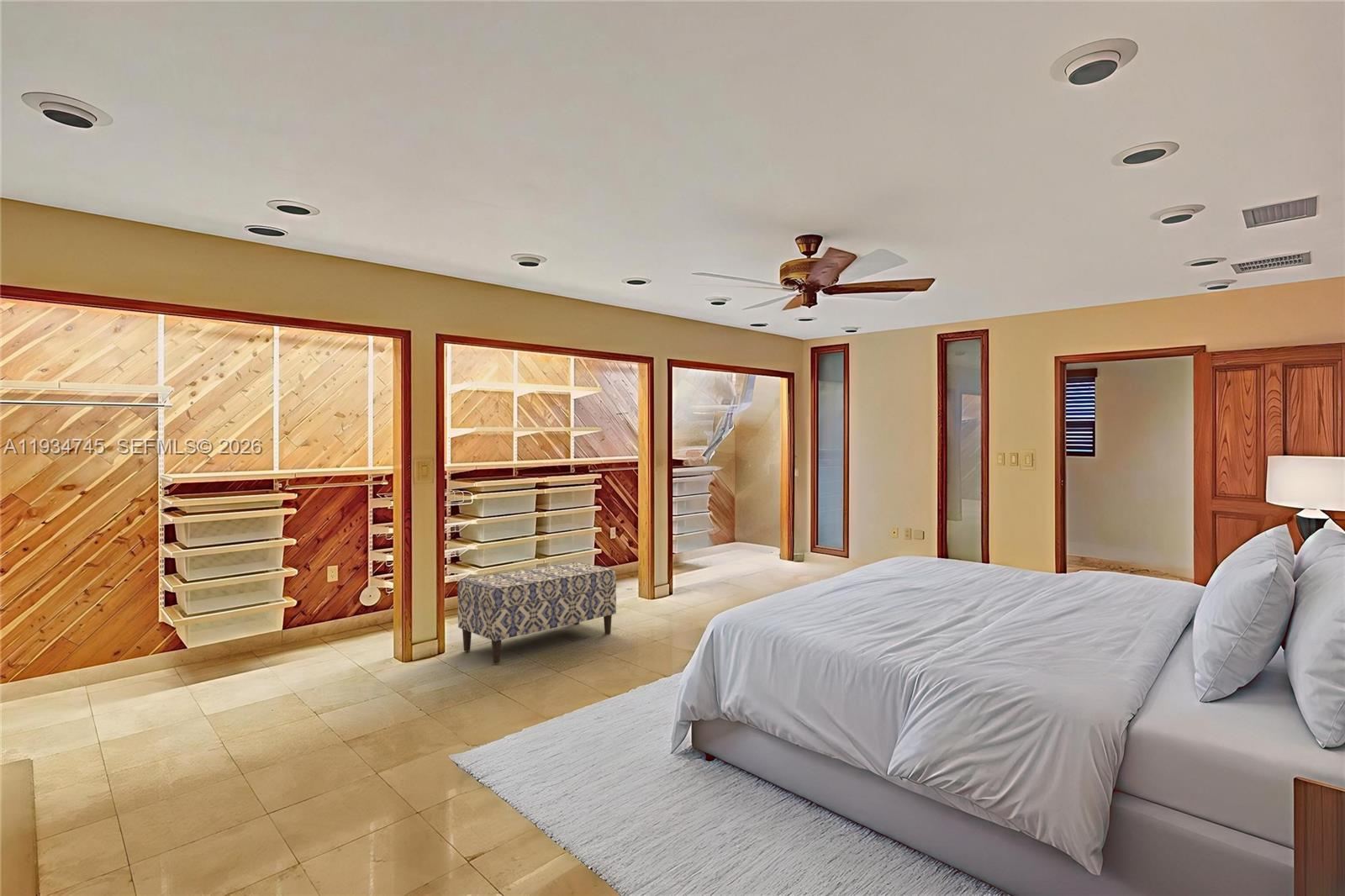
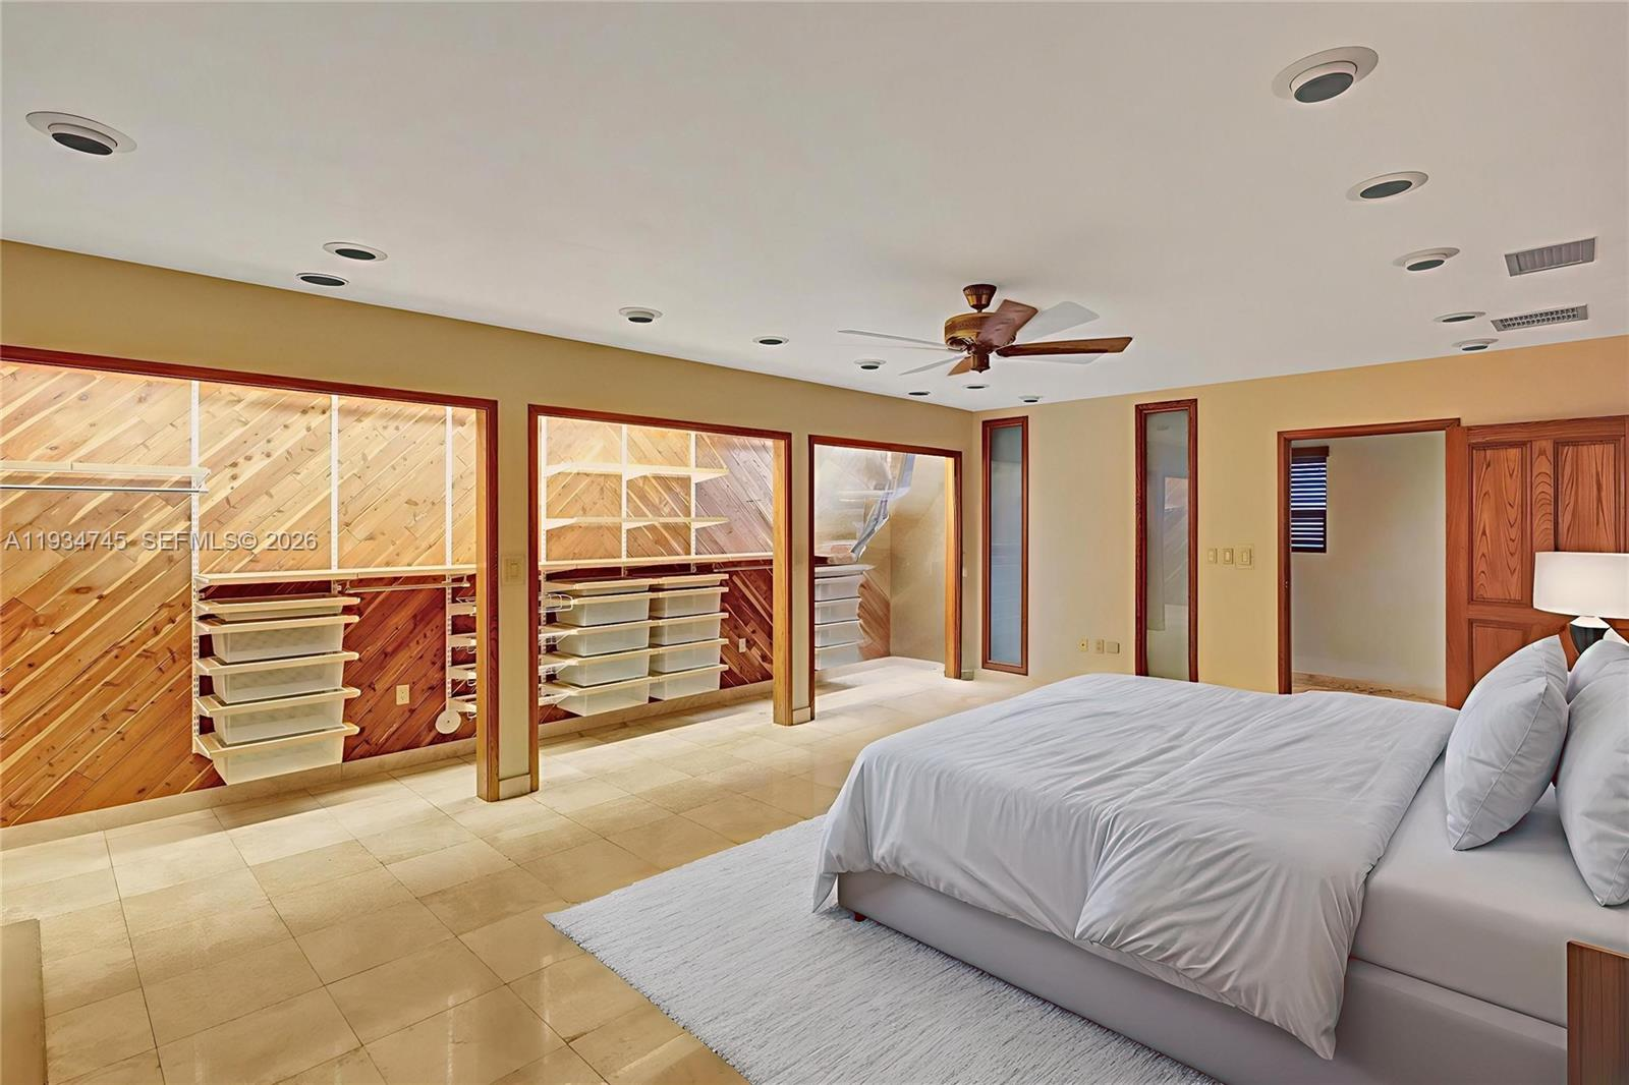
- bench [457,561,617,664]
